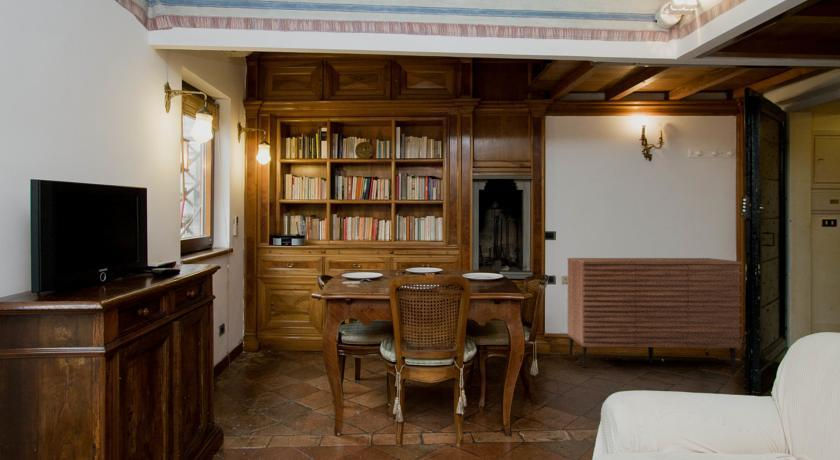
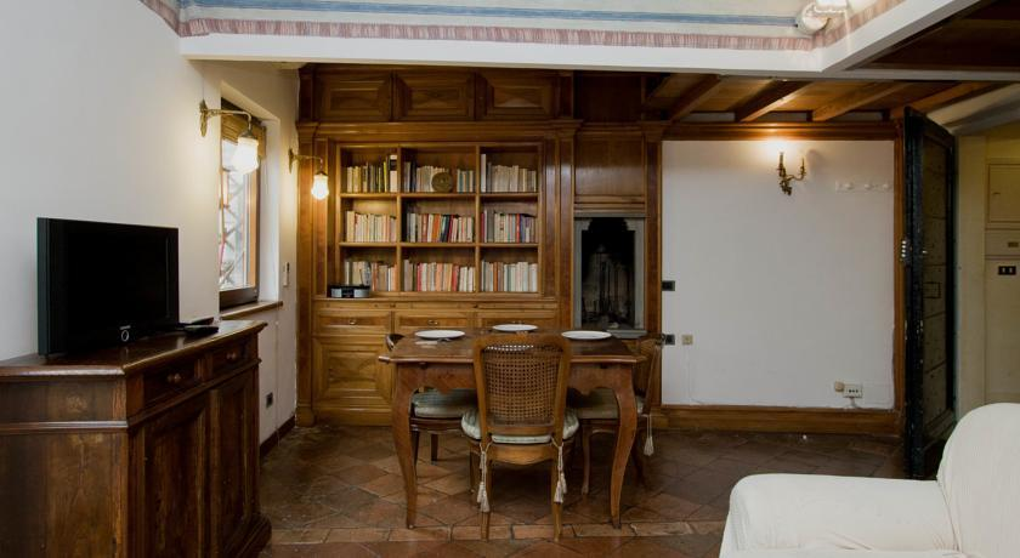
- sideboard [567,257,743,370]
